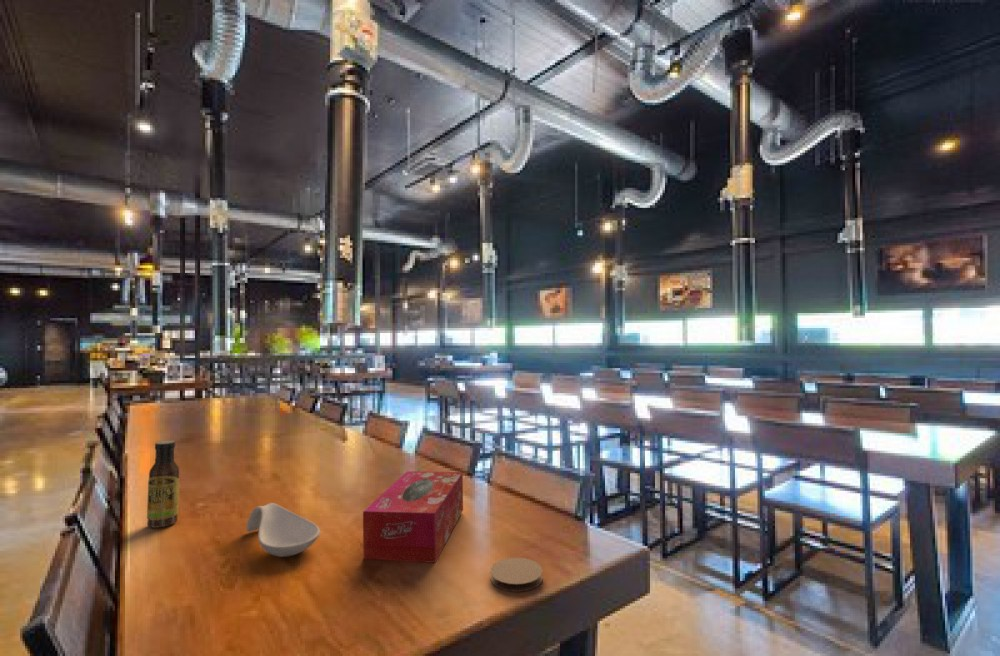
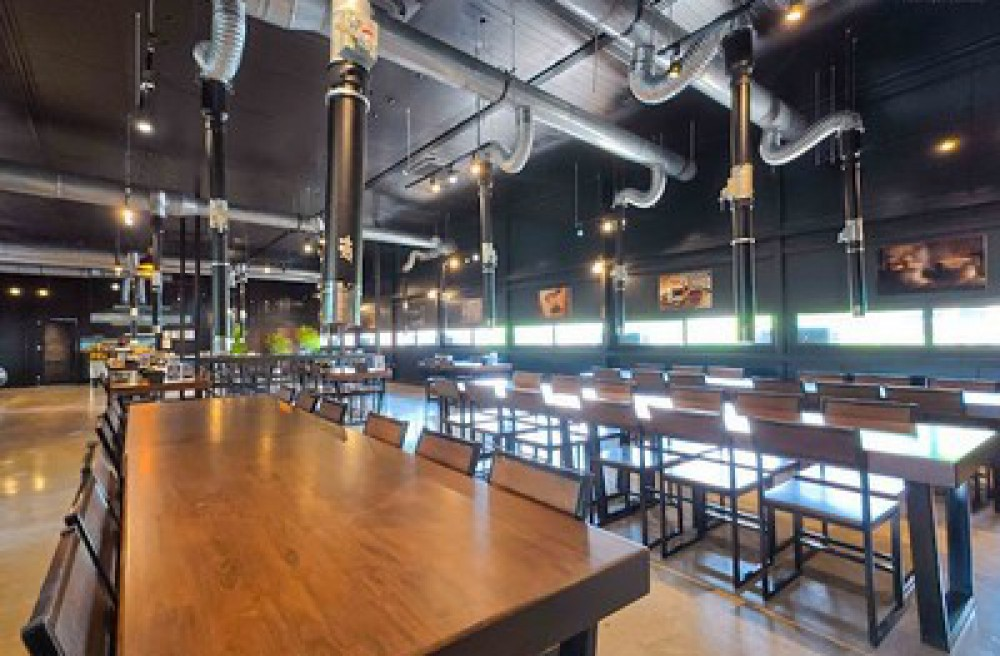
- sauce bottle [146,439,180,529]
- coaster [489,557,544,593]
- spoon rest [245,502,321,558]
- tissue box [362,470,464,564]
